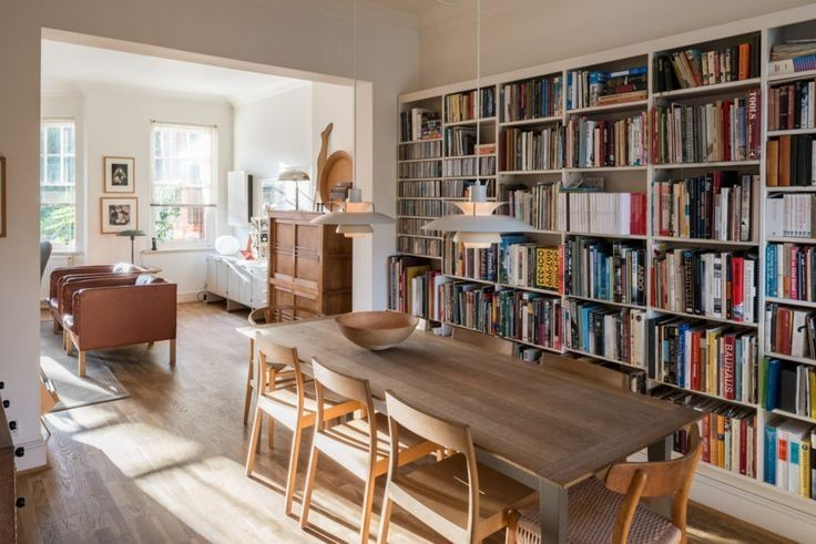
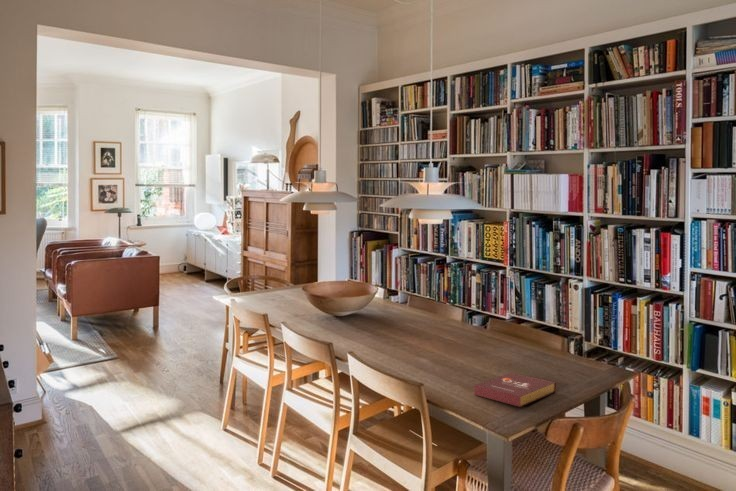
+ book [473,372,557,408]
